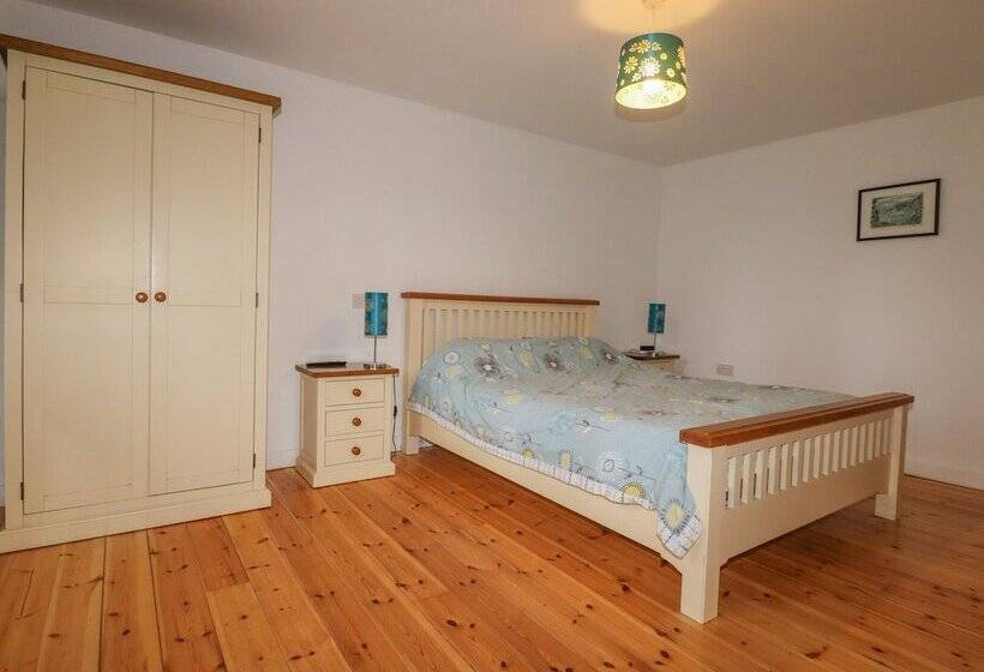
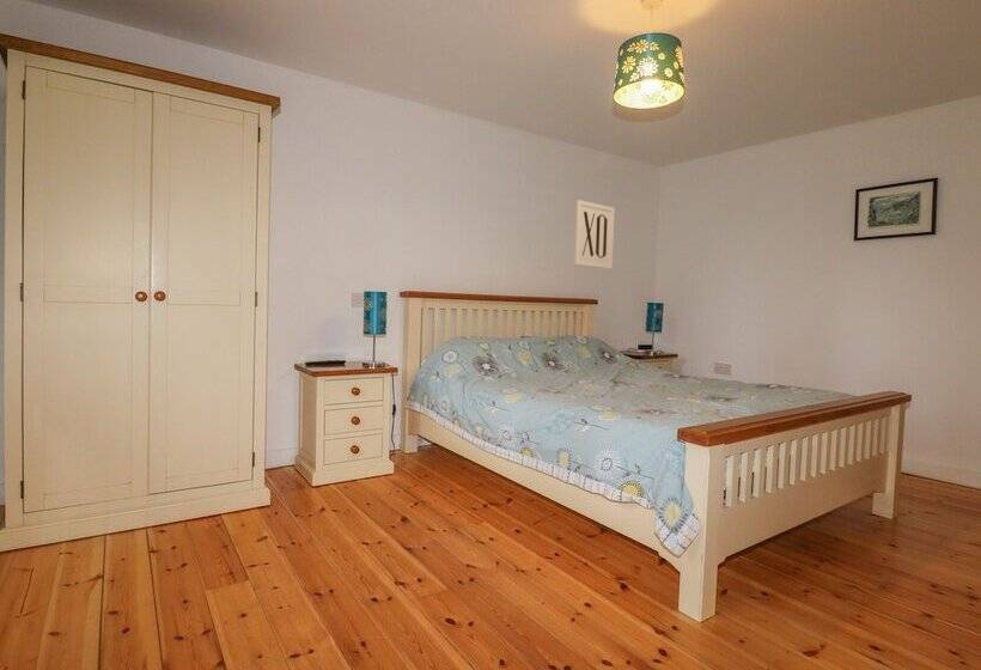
+ wall art [573,199,616,270]
